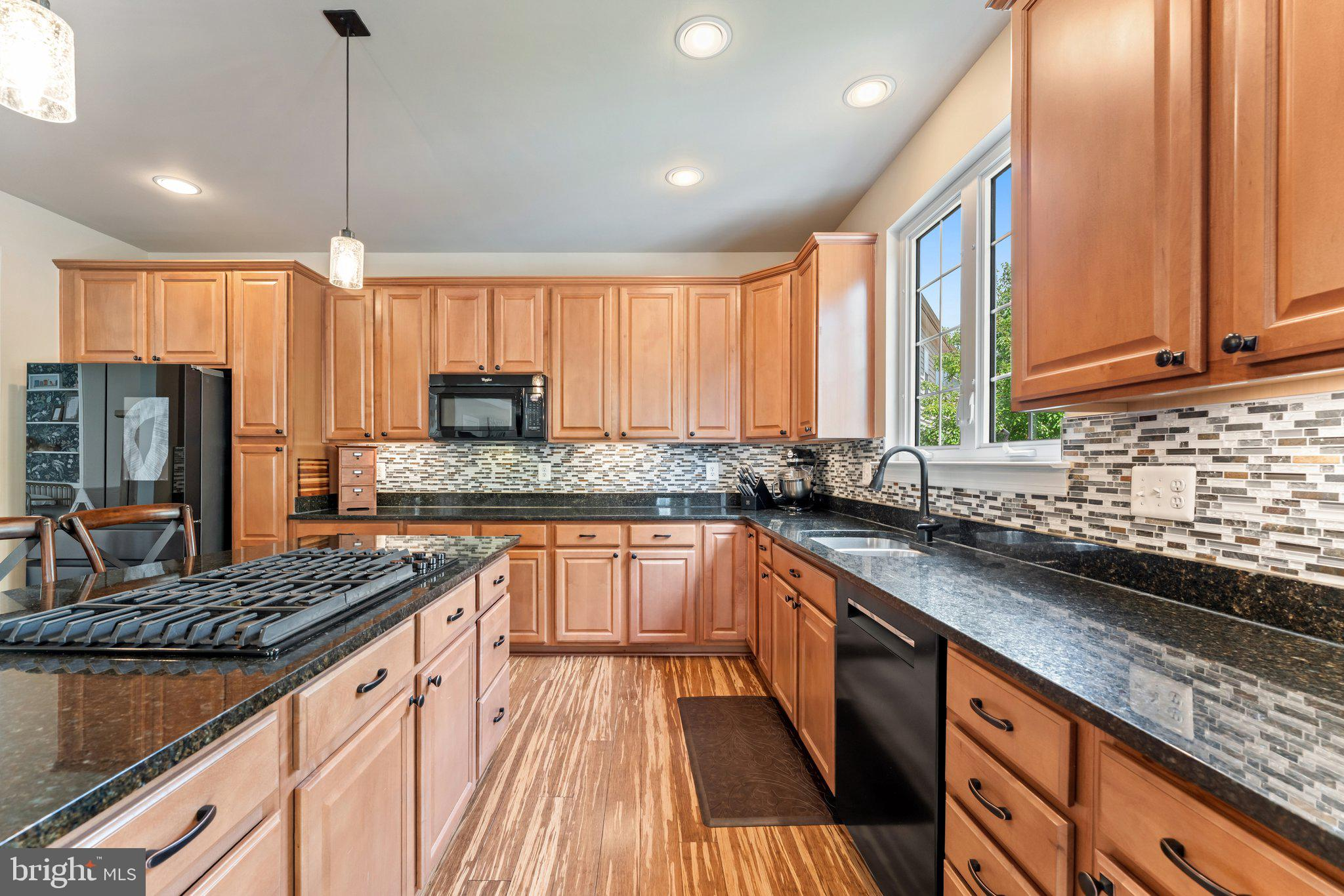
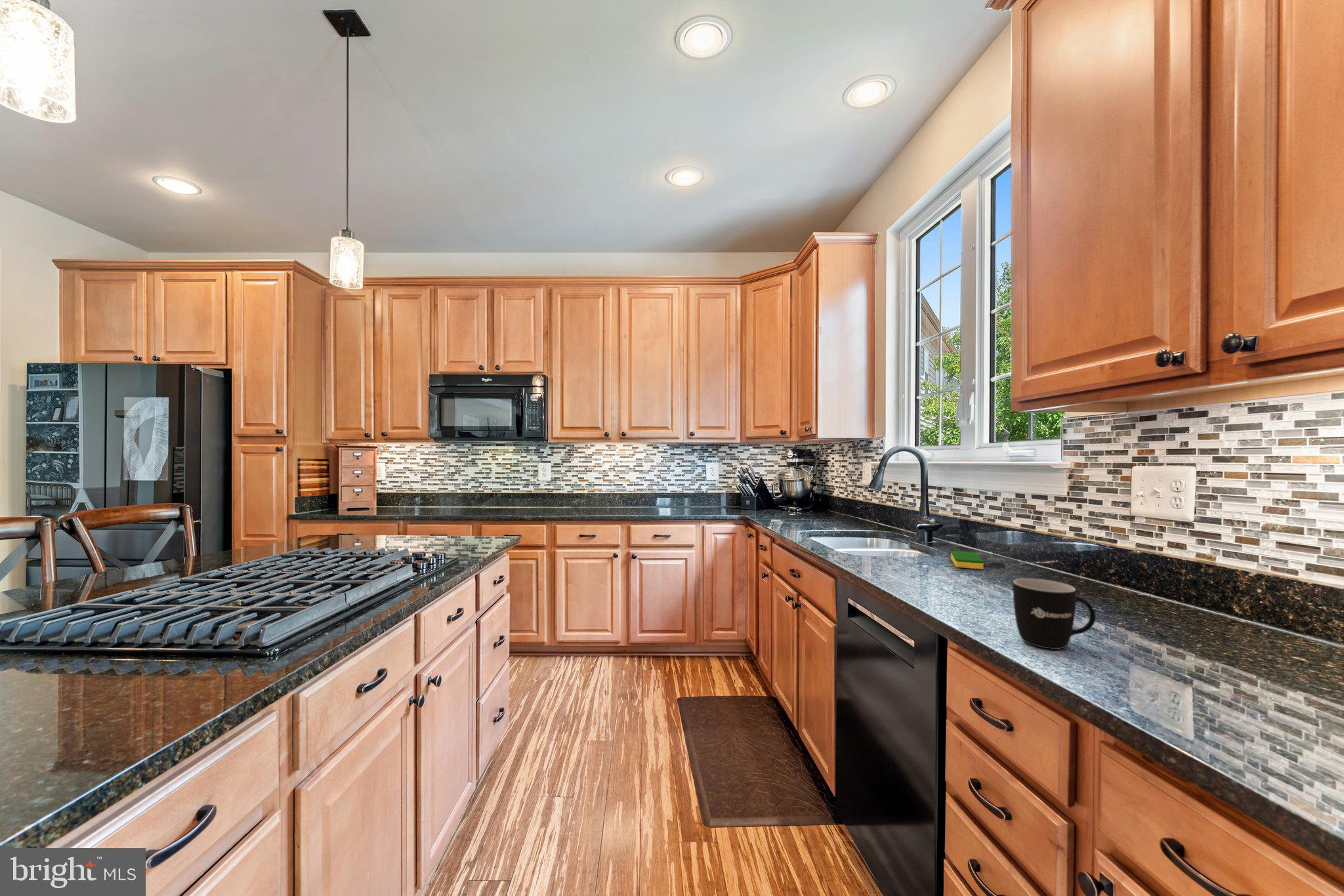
+ mug [1012,578,1097,650]
+ dish sponge [950,550,984,570]
